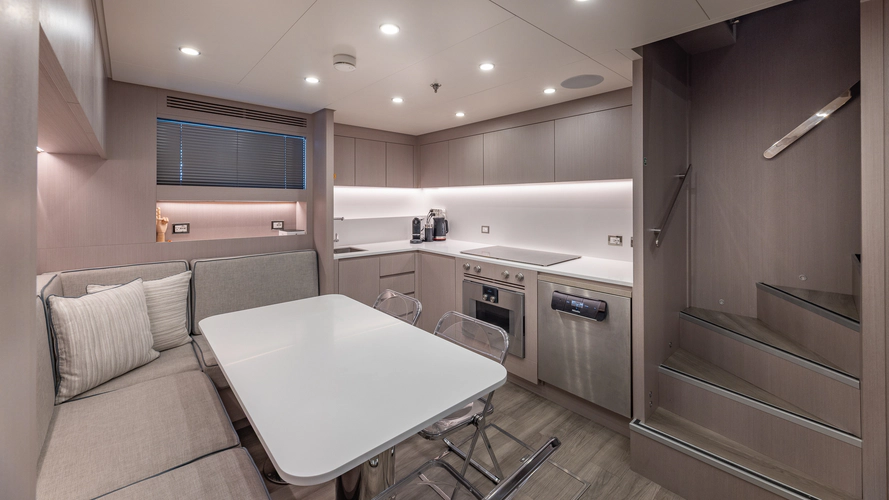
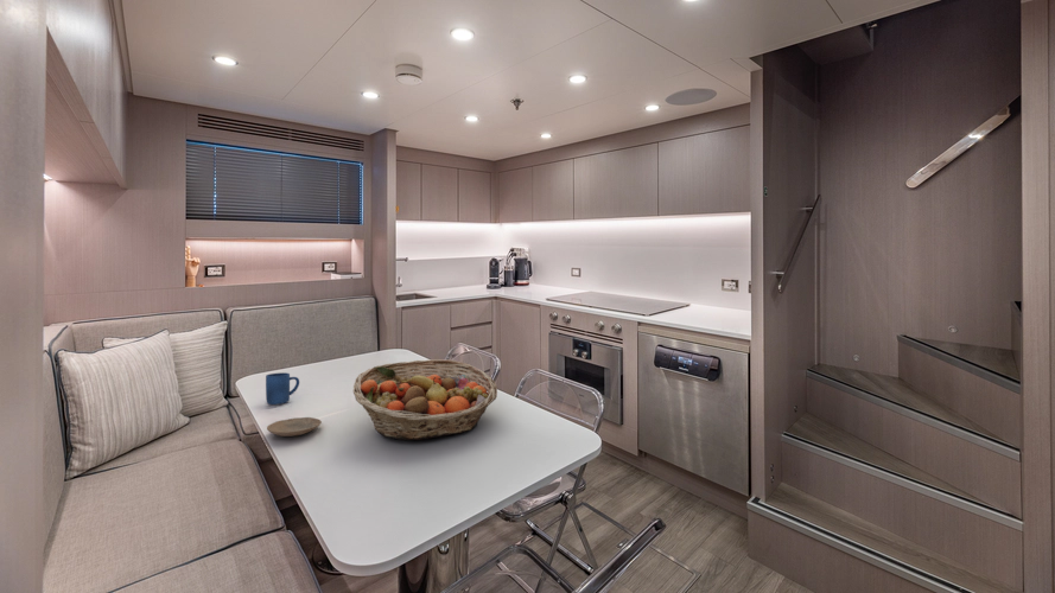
+ fruit basket [352,358,498,441]
+ mug [265,371,300,406]
+ plate [266,416,323,438]
